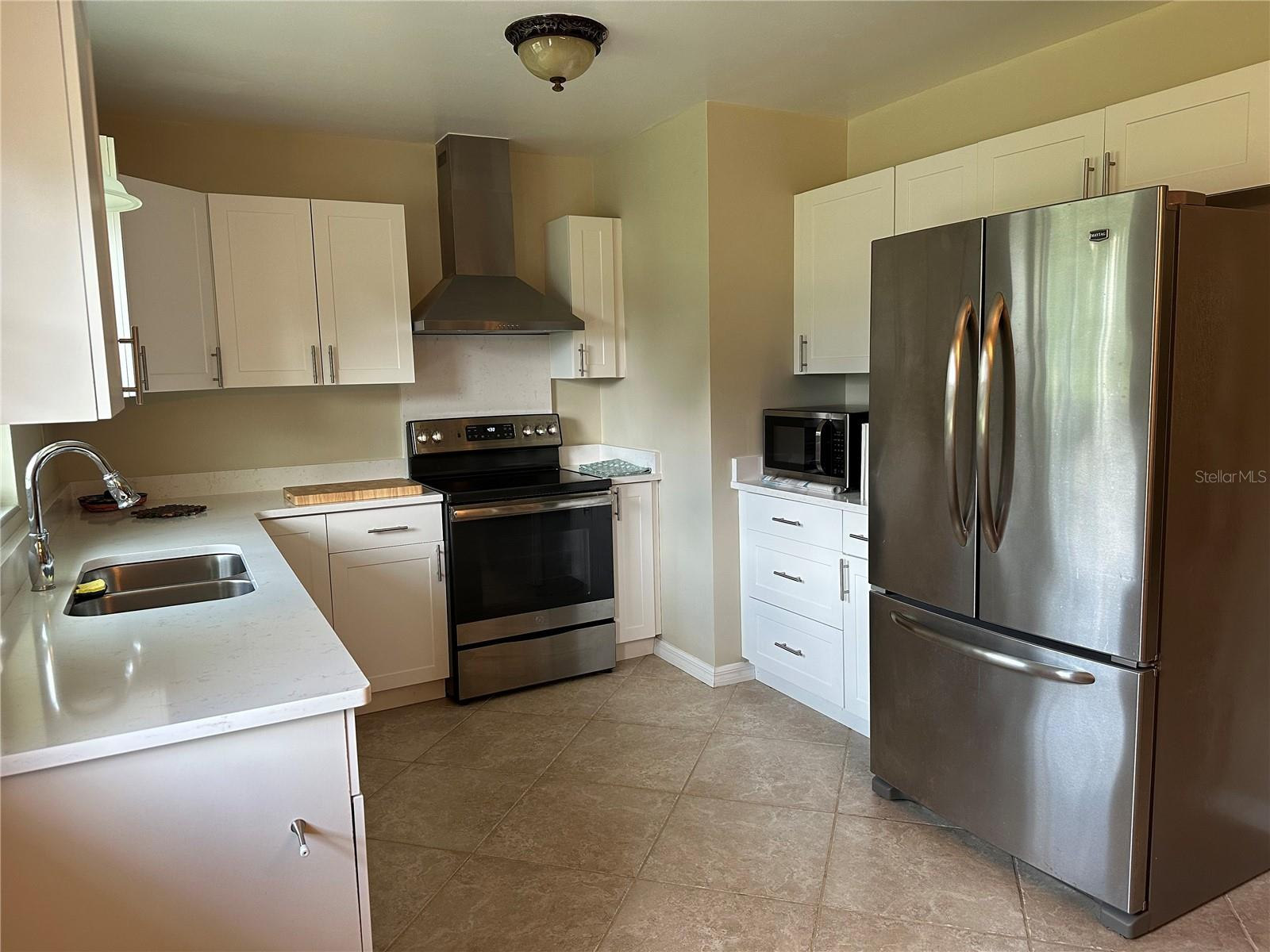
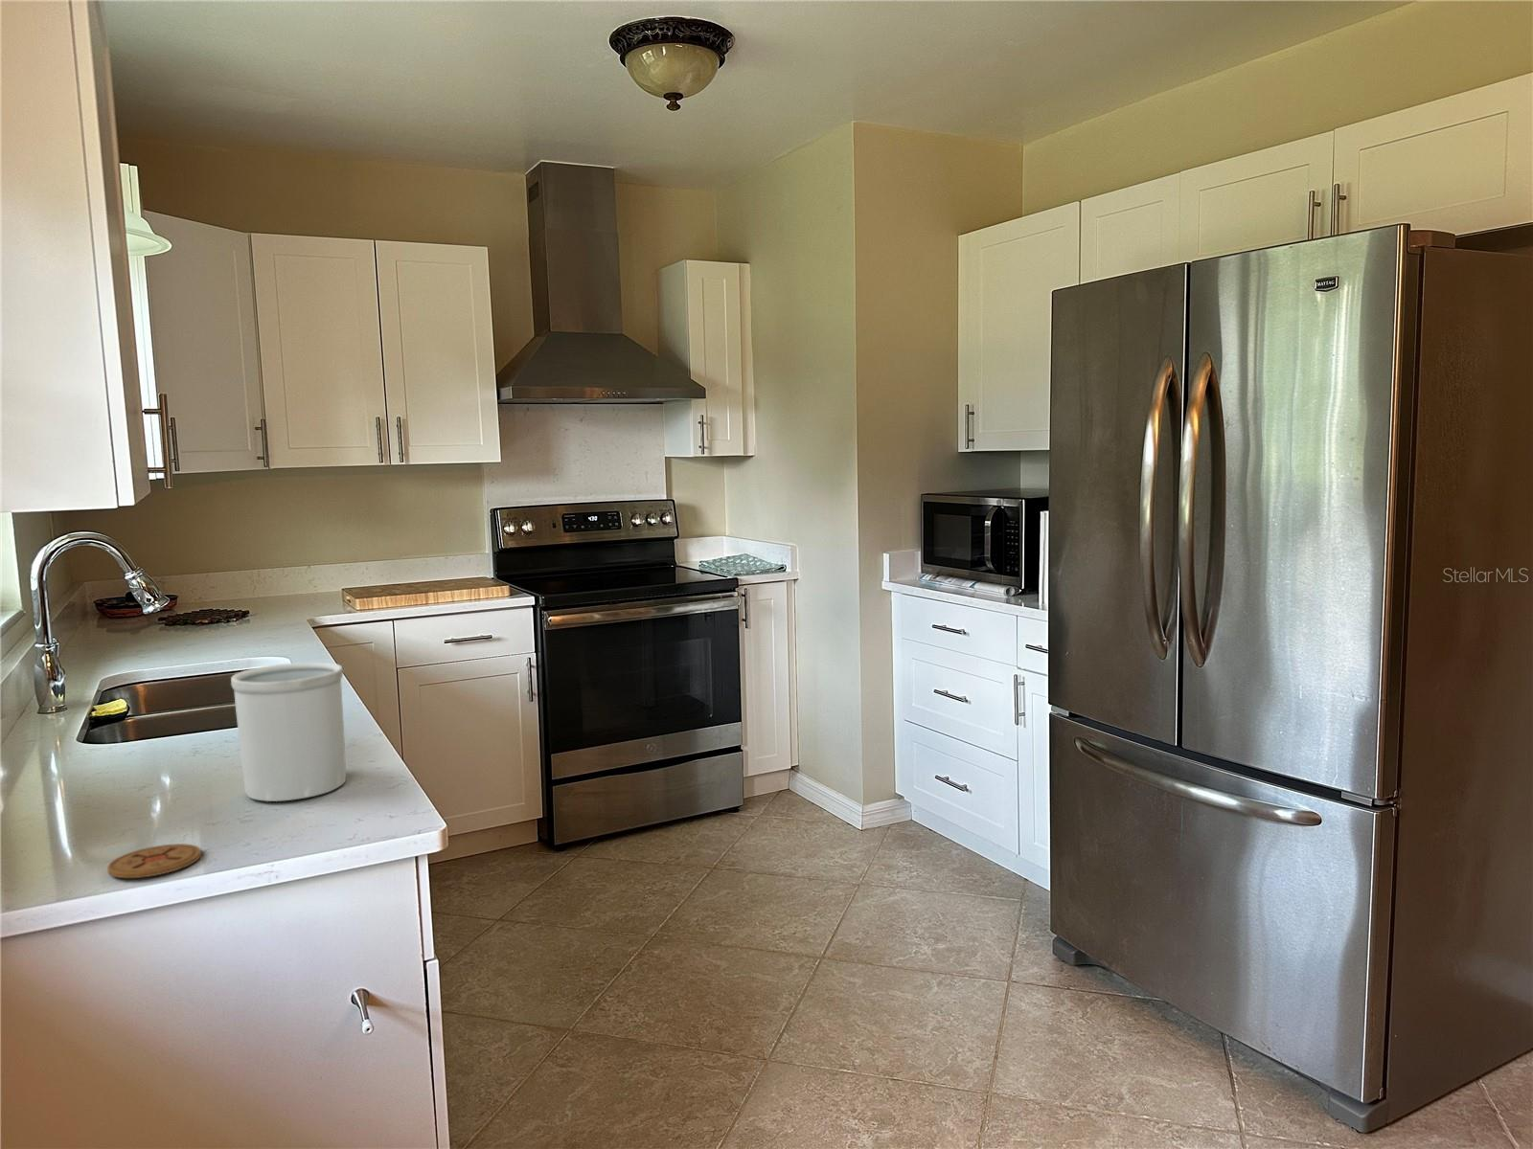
+ utensil holder [231,661,346,803]
+ coaster [106,842,202,879]
